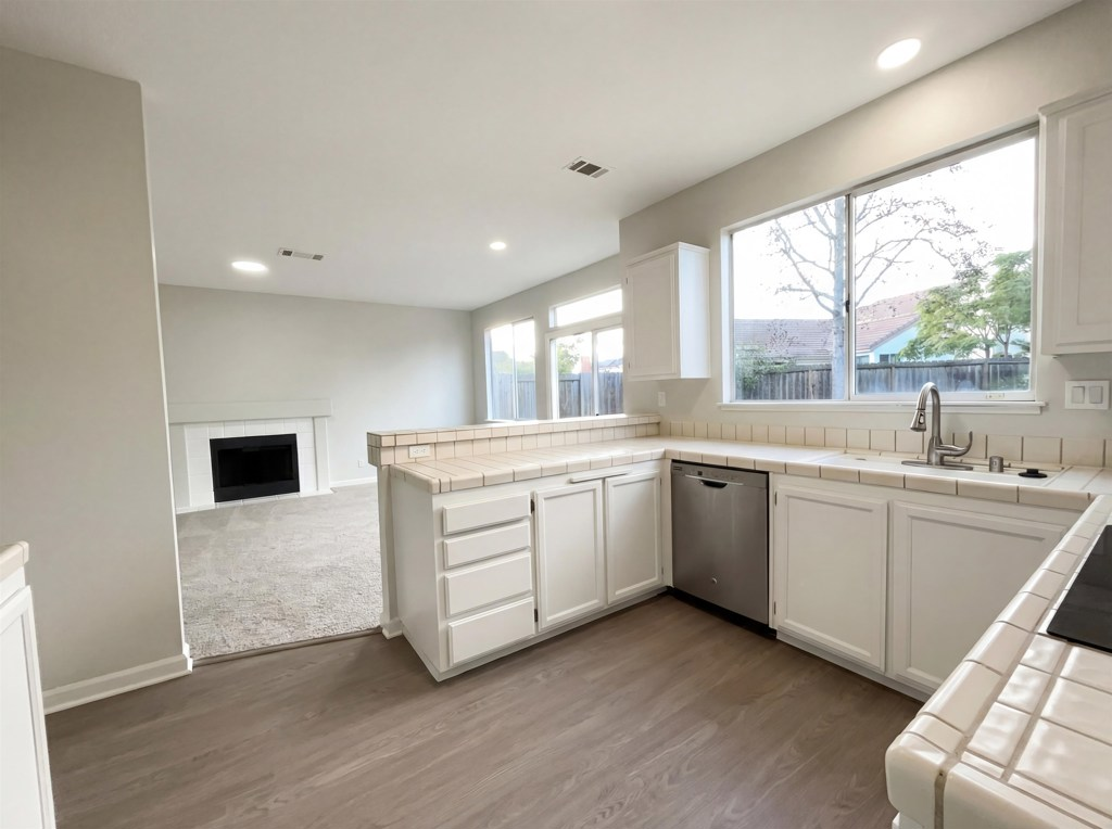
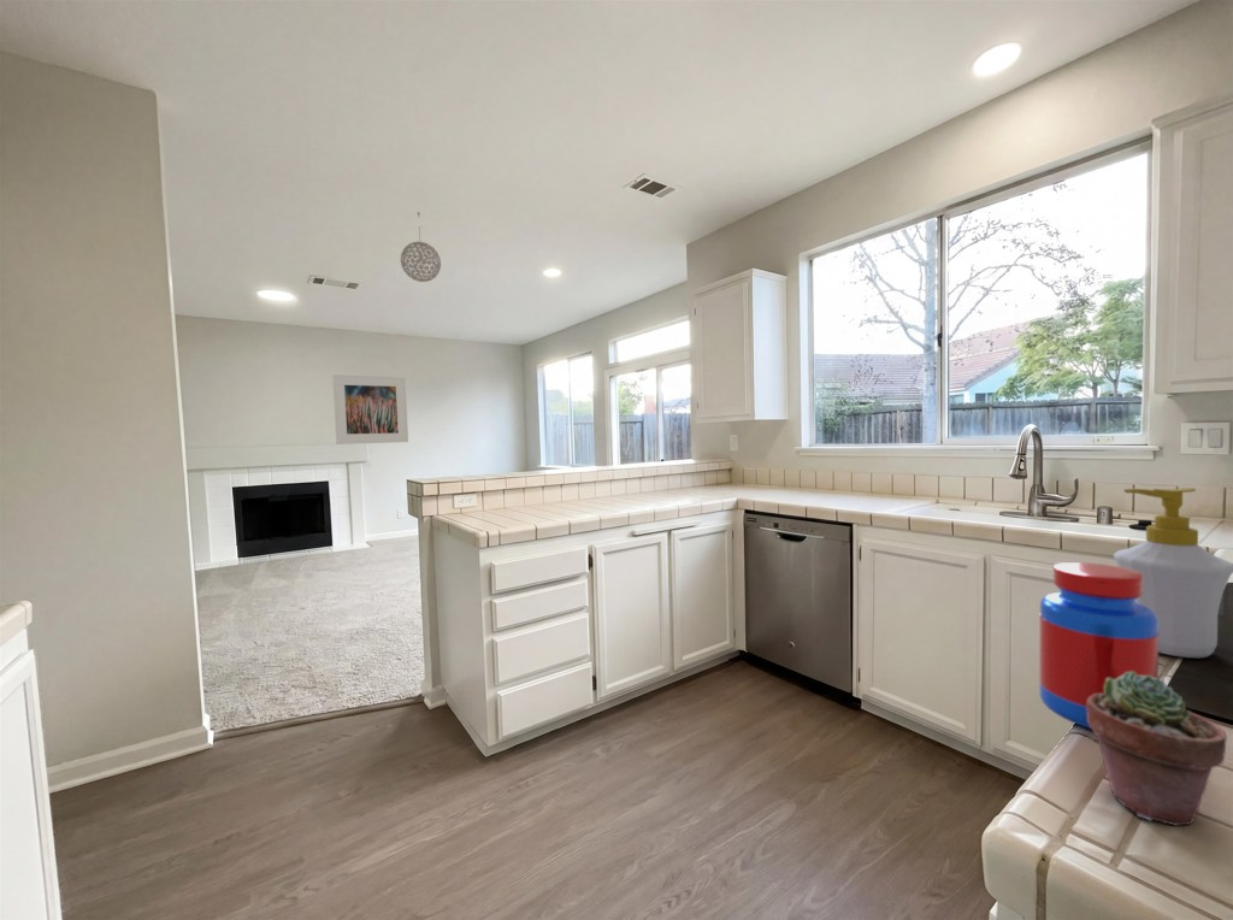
+ potted succulent [1086,672,1228,827]
+ jar [1038,561,1160,730]
+ pendant light [400,211,442,283]
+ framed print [331,373,409,446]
+ soap bottle [1113,486,1233,659]
